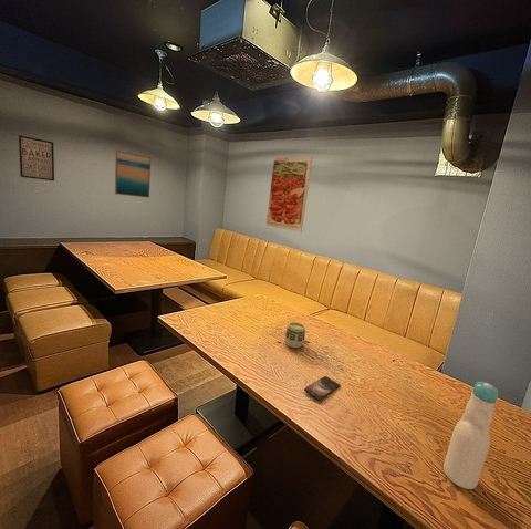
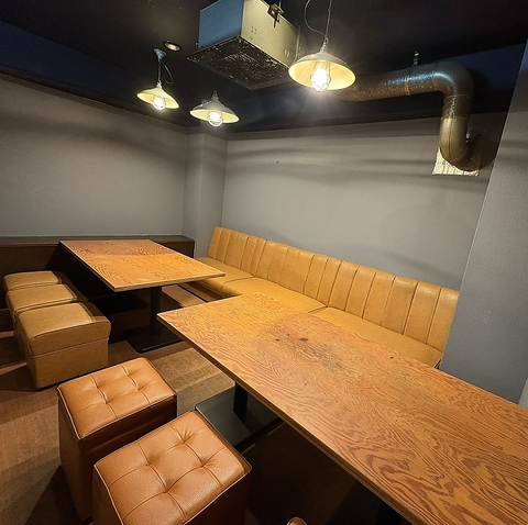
- cup [284,321,306,349]
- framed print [264,155,314,234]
- wall art [114,149,152,198]
- bottle [442,381,499,490]
- wall art [18,134,55,181]
- smartphone [303,375,342,402]
